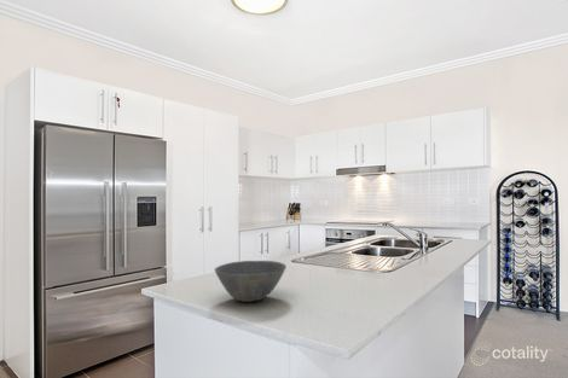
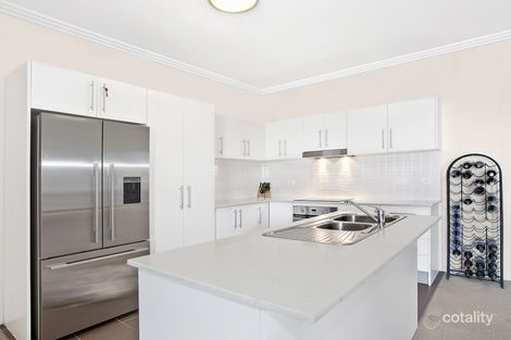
- bowl [214,260,288,303]
